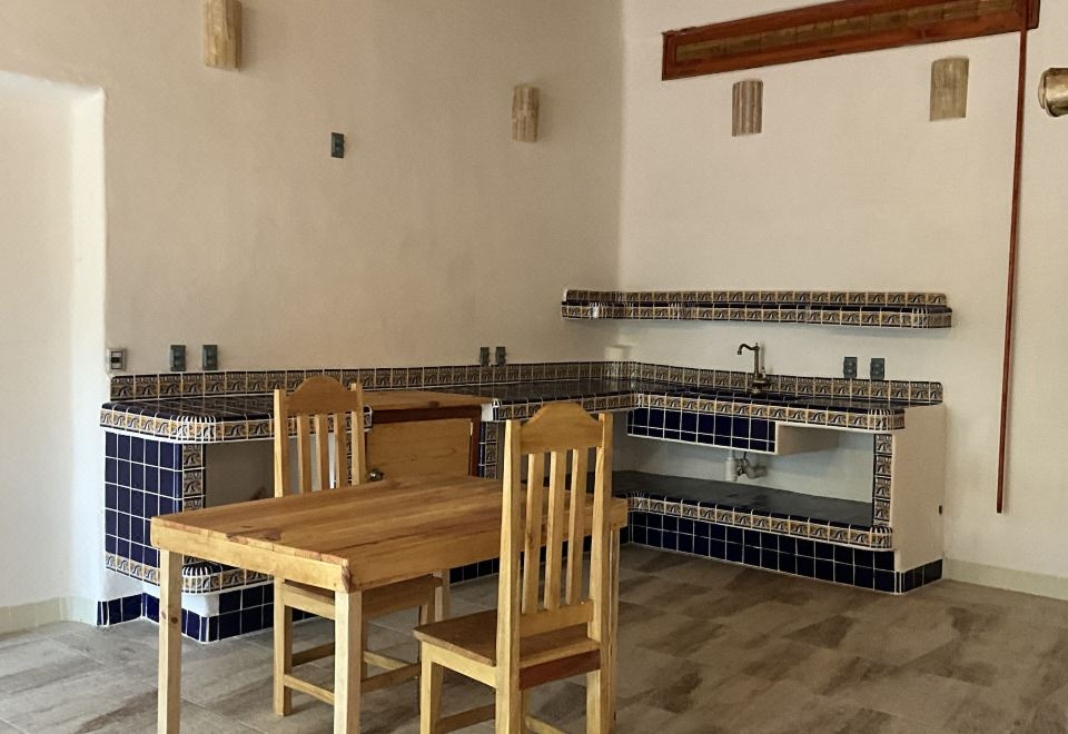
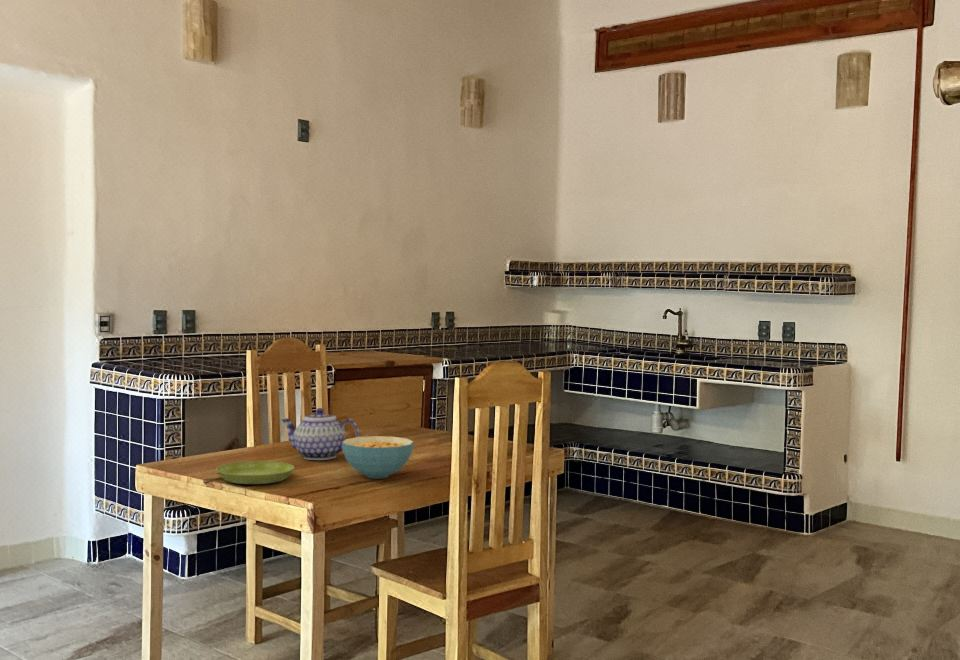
+ cereal bowl [342,435,415,479]
+ saucer [215,460,295,485]
+ teapot [280,407,360,461]
